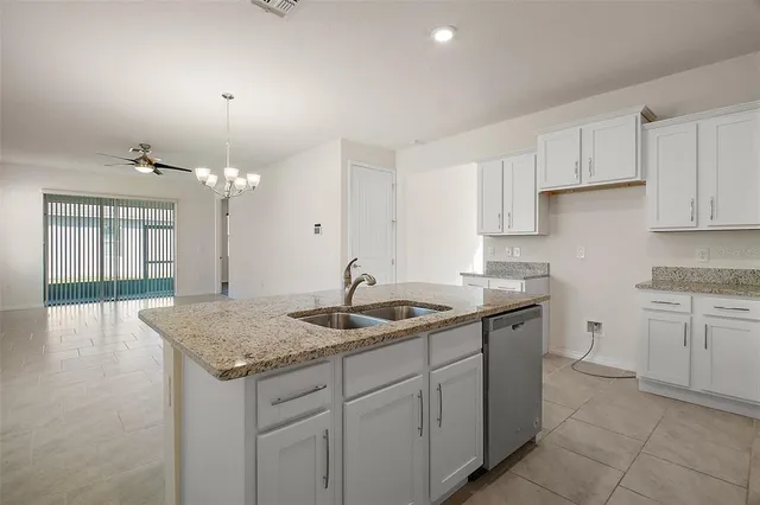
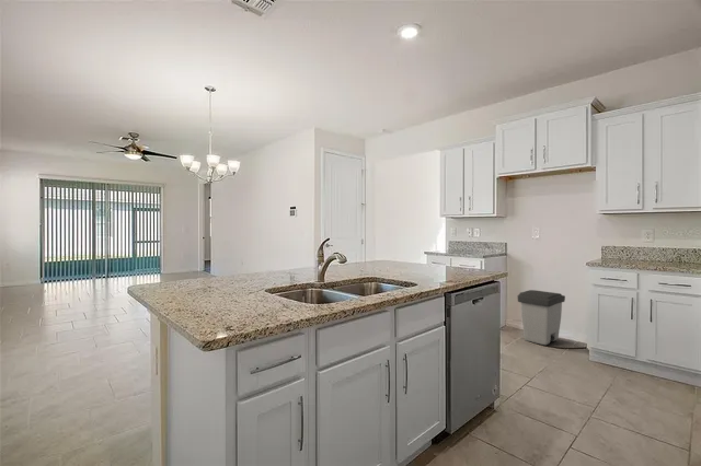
+ trash can [516,289,566,346]
